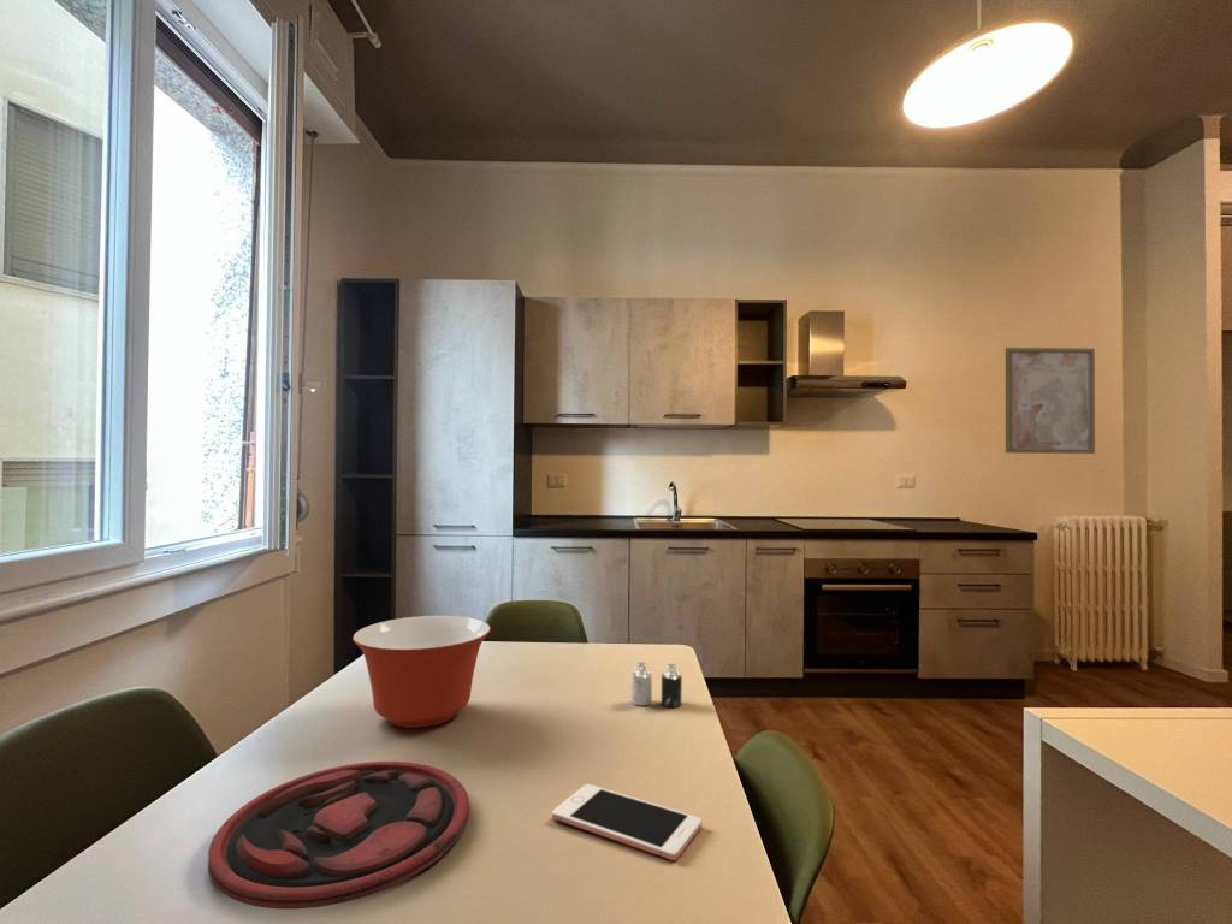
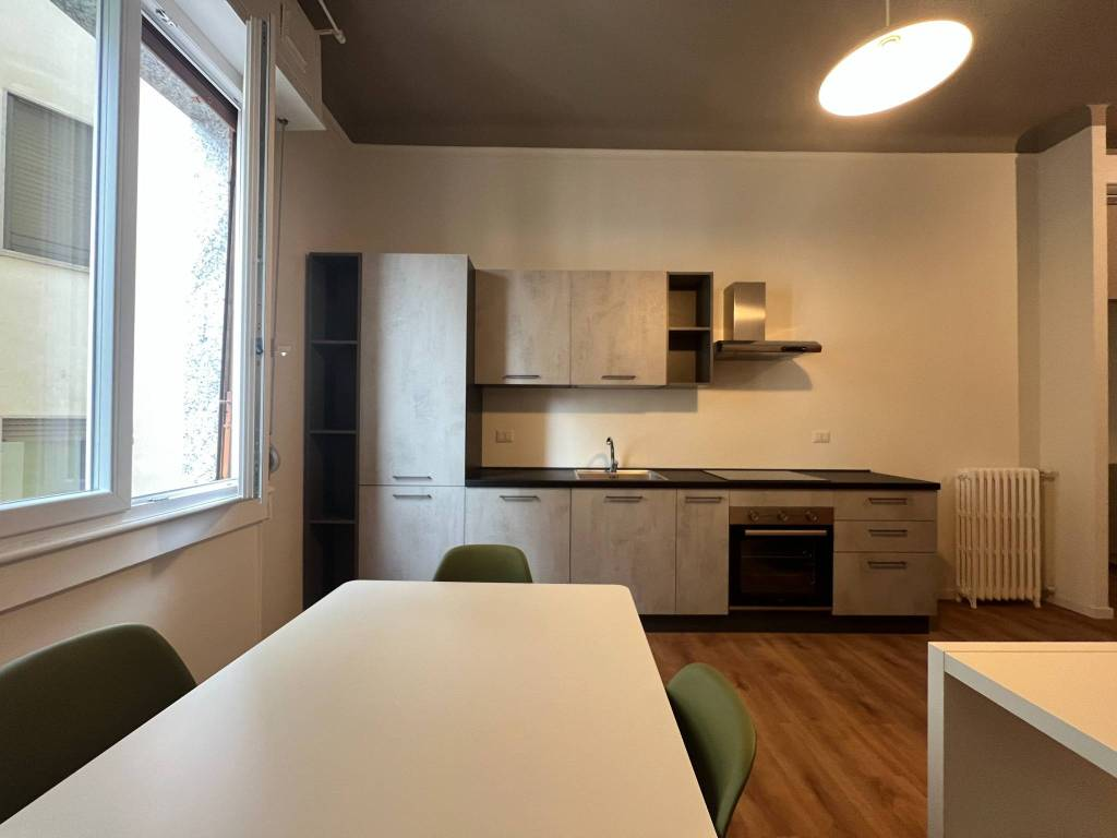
- candle [630,661,683,709]
- wall art [1005,346,1096,455]
- plate [207,760,470,910]
- cell phone [551,783,703,861]
- mixing bowl [351,615,492,729]
